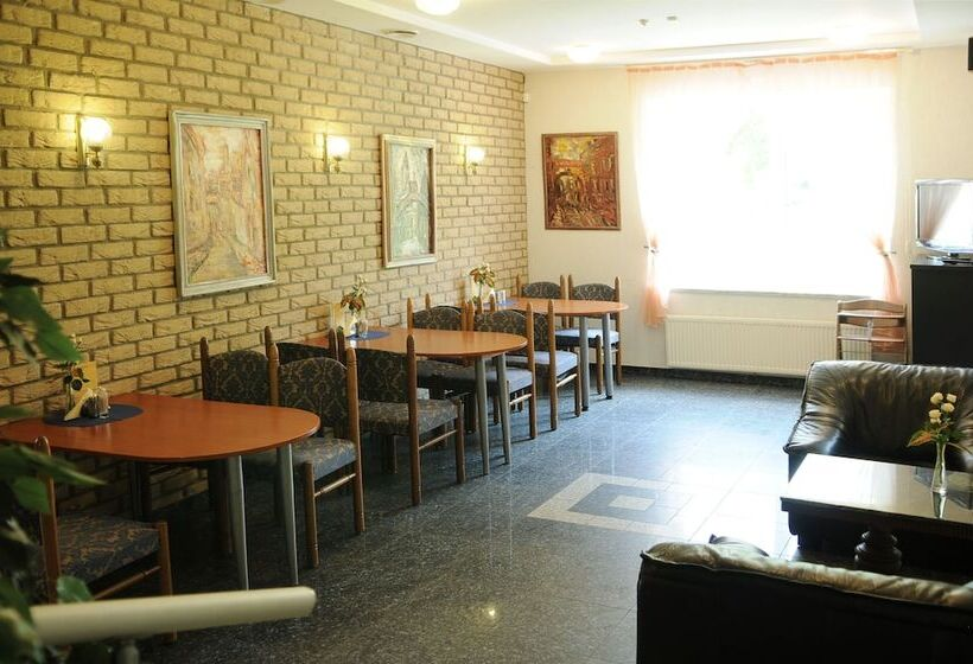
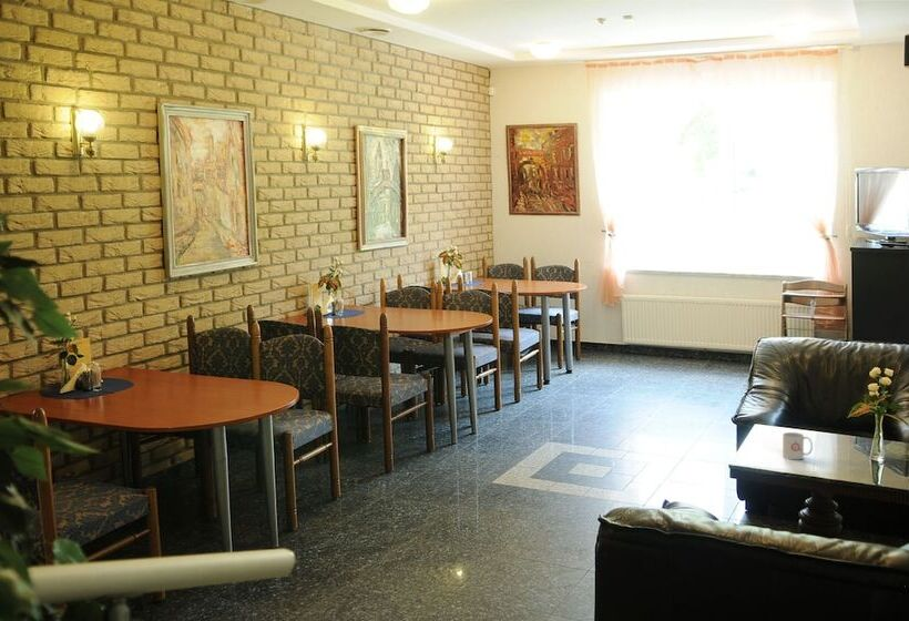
+ mug [782,431,814,460]
